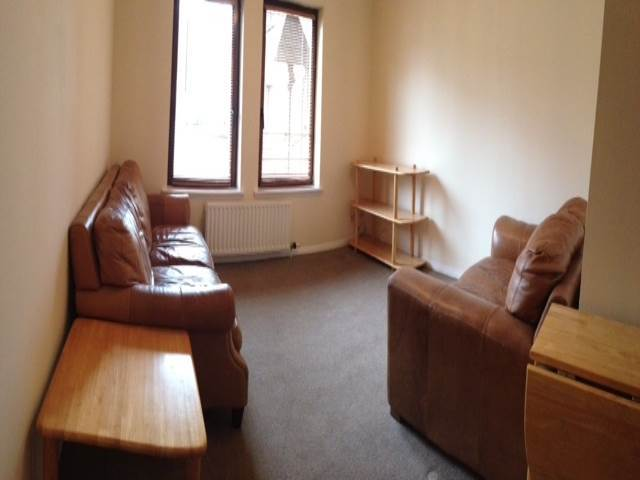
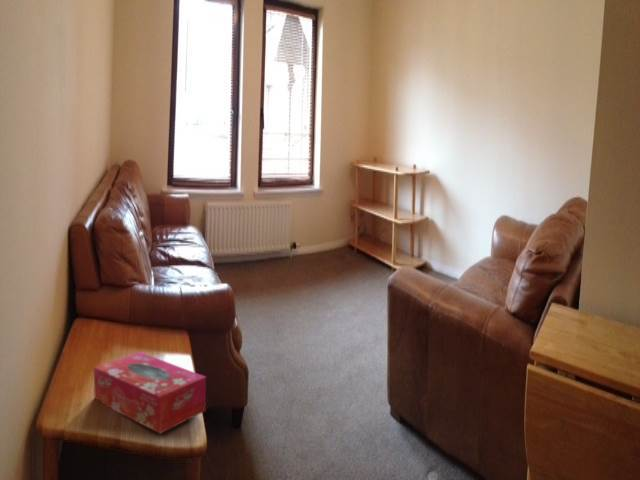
+ tissue box [93,351,207,435]
